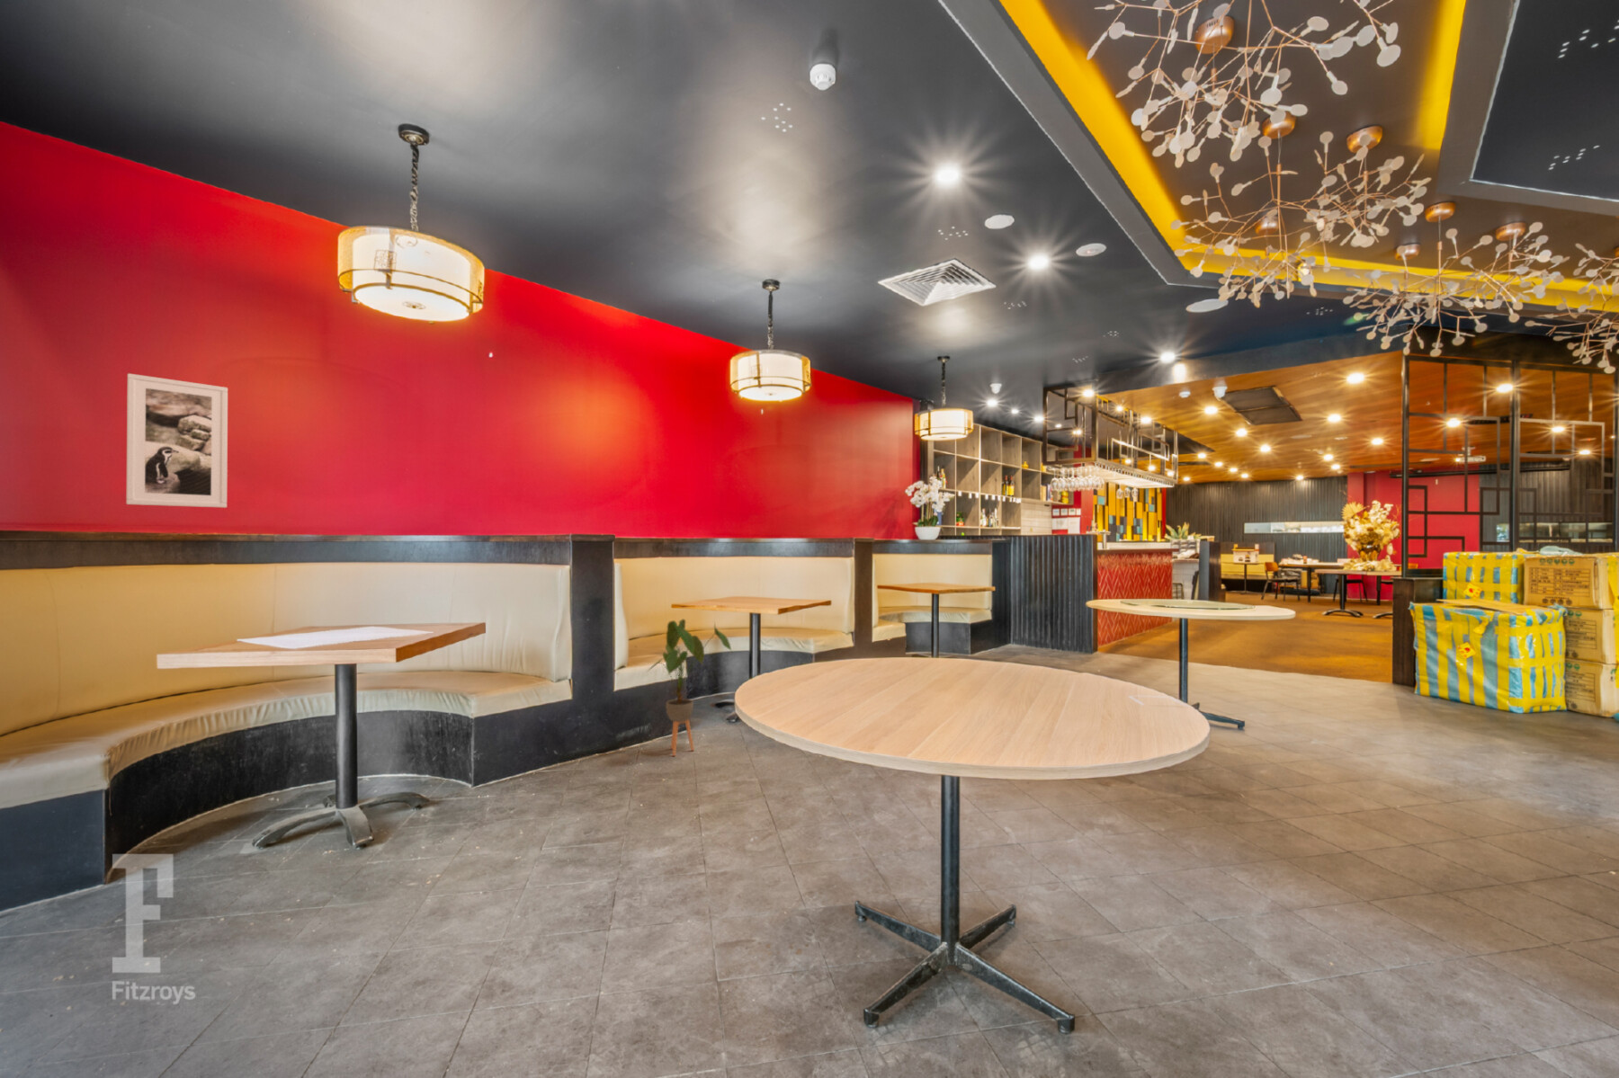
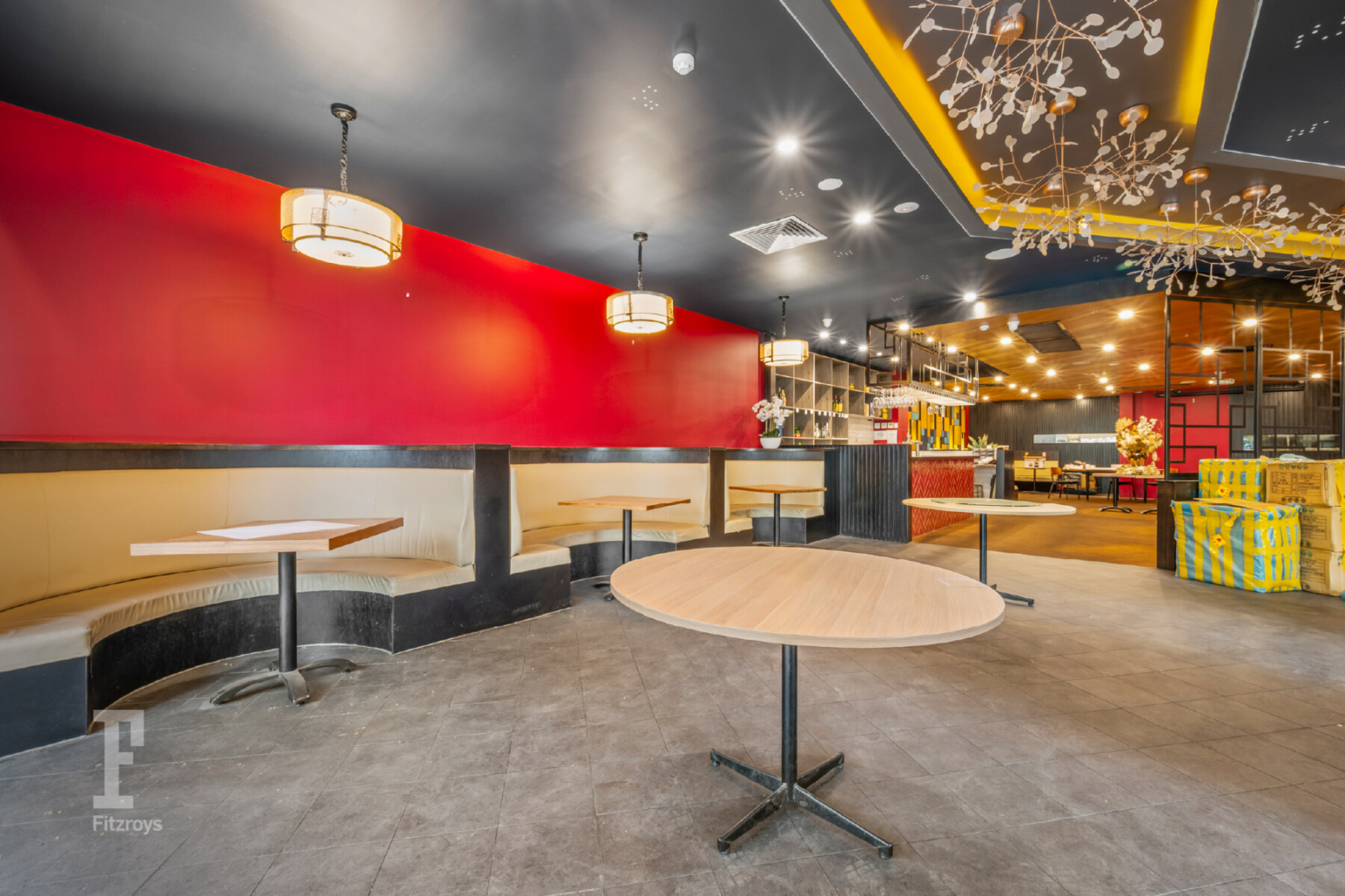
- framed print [125,372,229,509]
- house plant [645,617,733,757]
